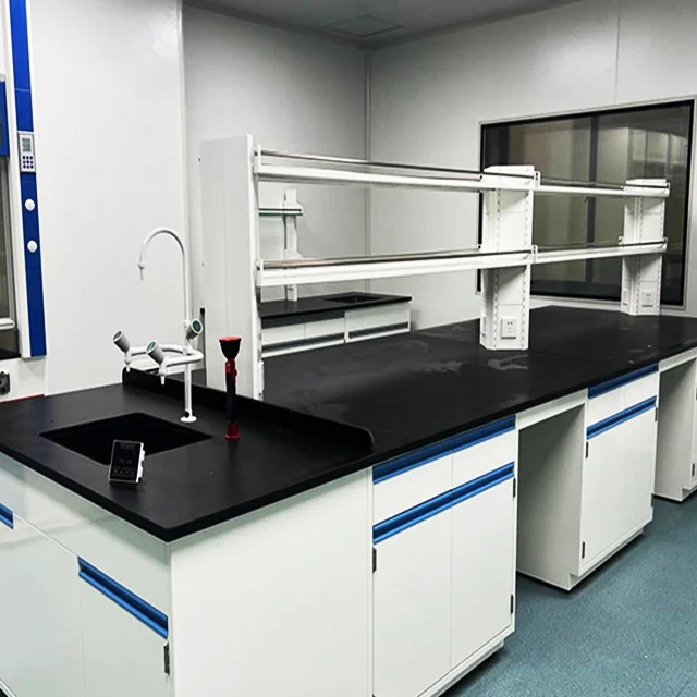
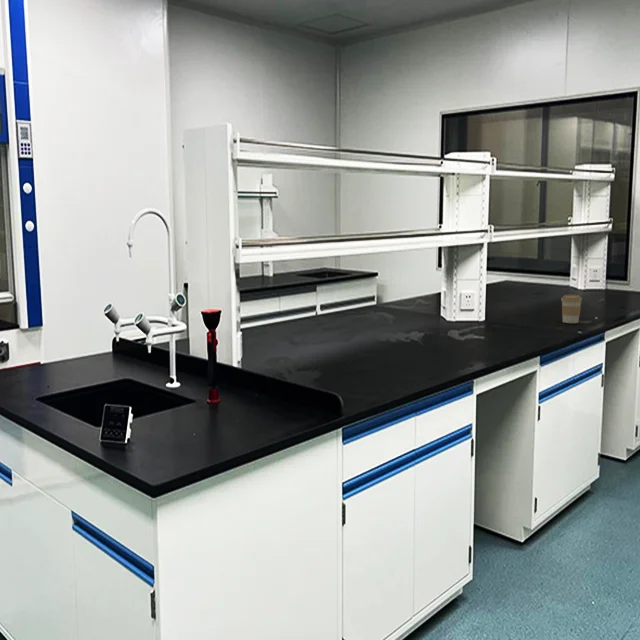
+ coffee cup [560,294,583,324]
